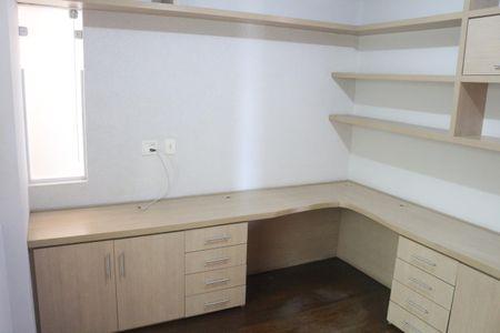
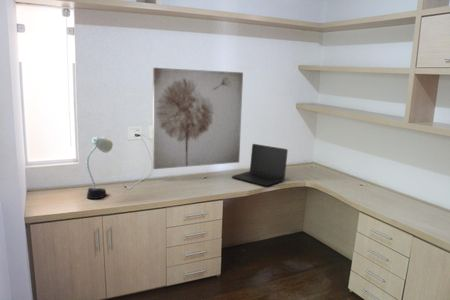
+ desk lamp [86,136,114,200]
+ laptop [231,143,289,187]
+ wall art [152,67,244,170]
